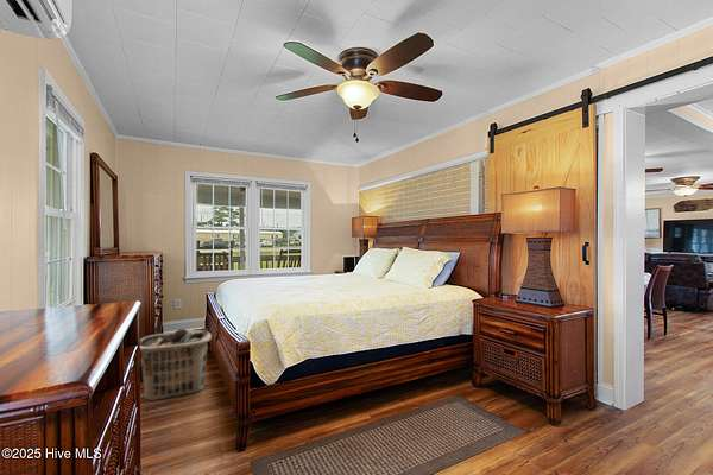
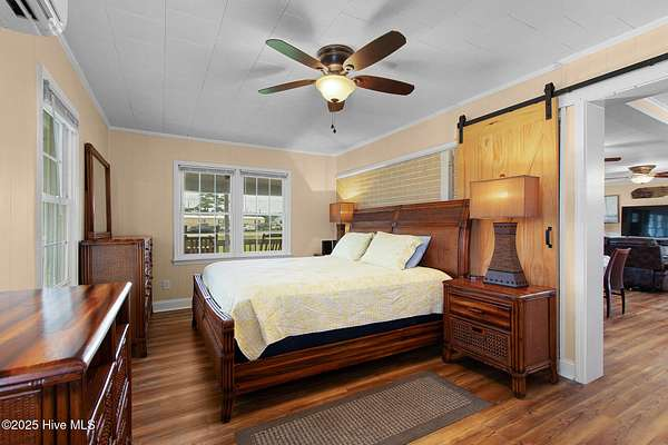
- clothes hamper [139,327,213,401]
